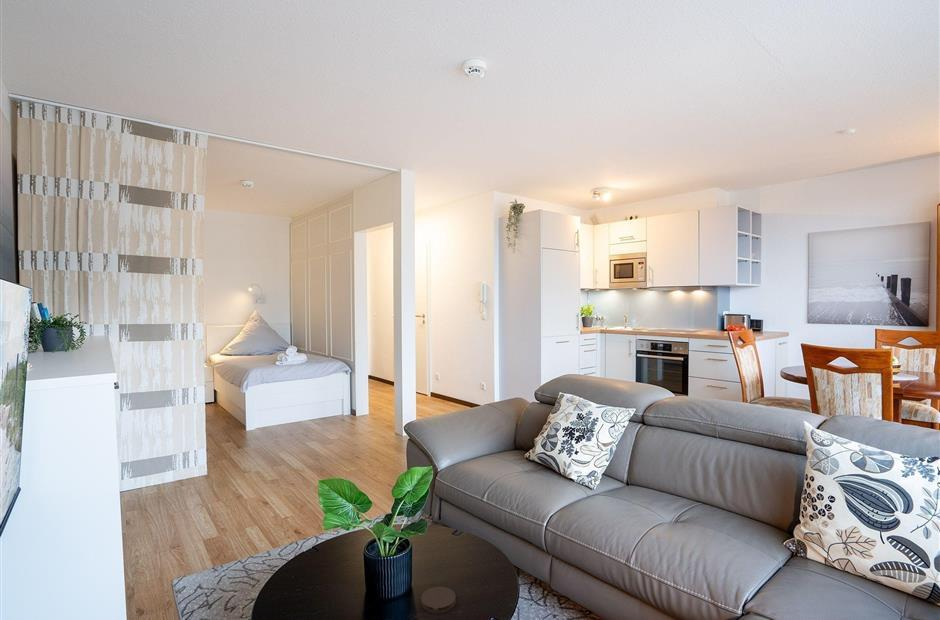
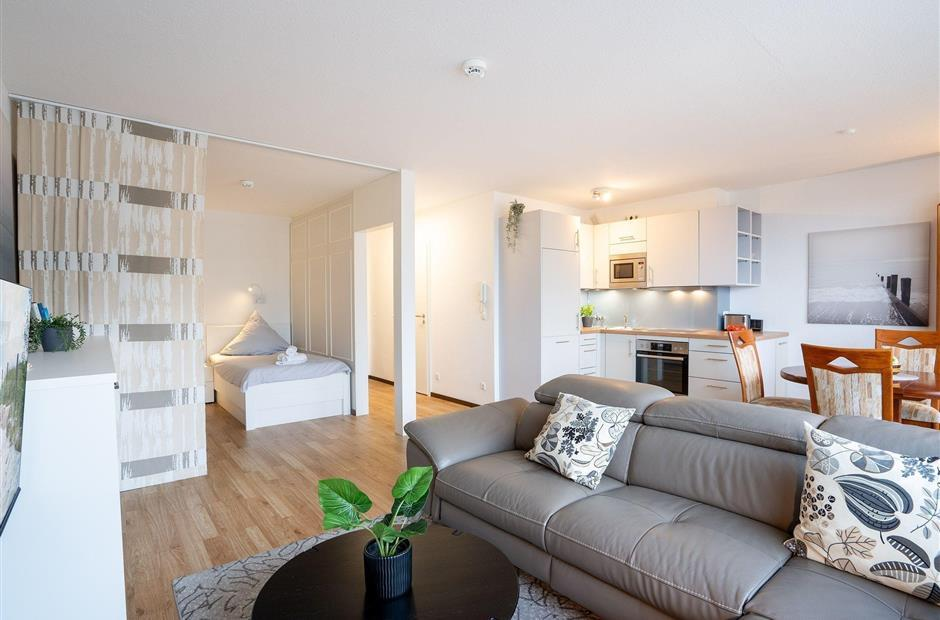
- coaster [420,586,457,614]
